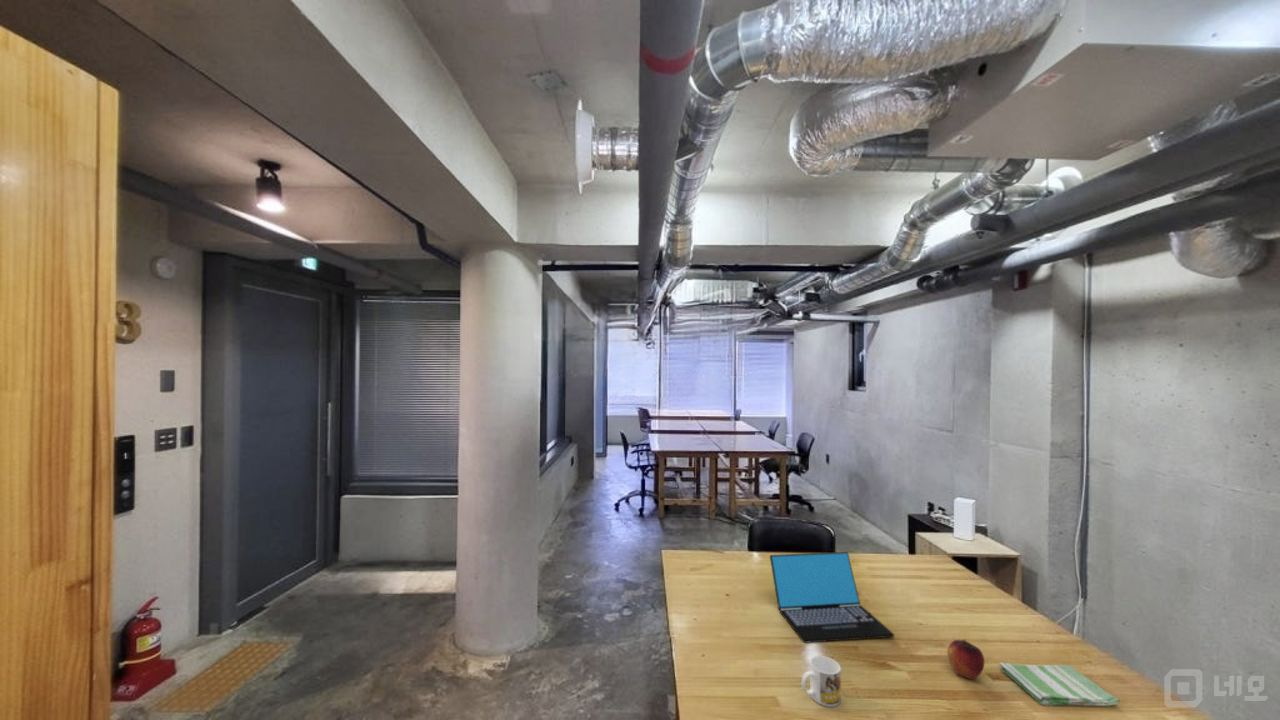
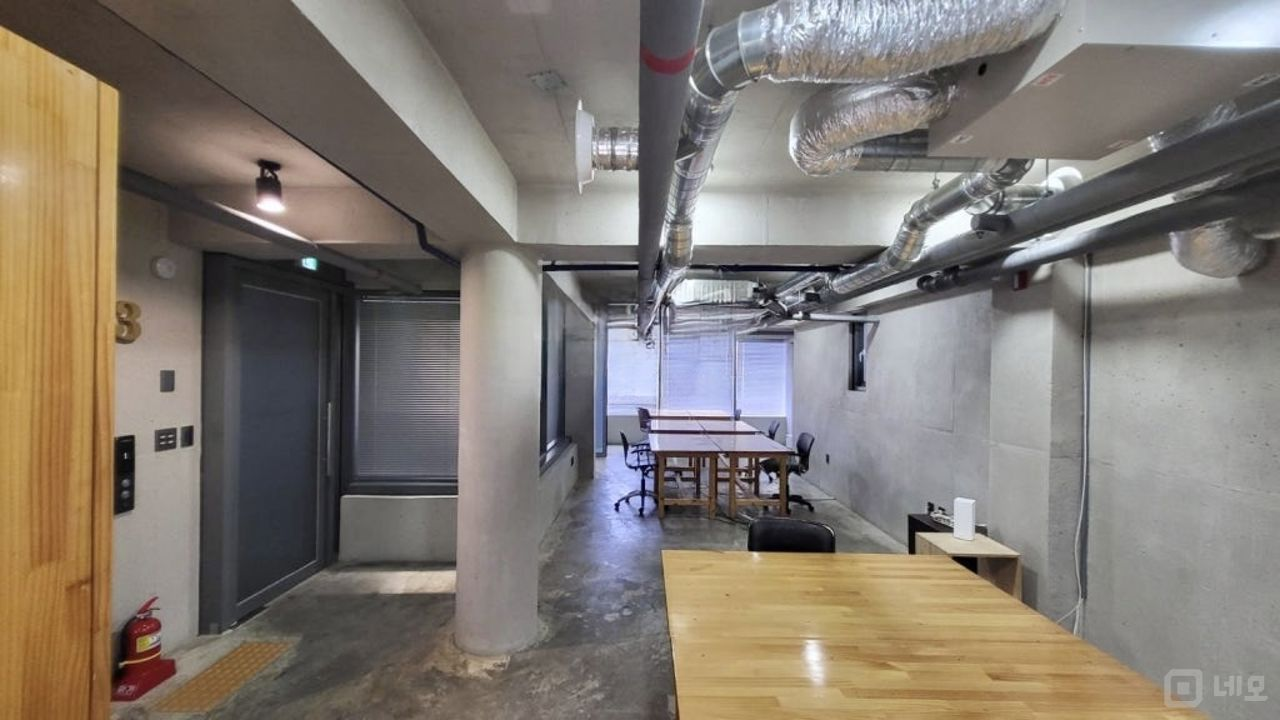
- dish towel [998,661,1121,707]
- fruit [947,639,985,680]
- laptop [769,551,895,644]
- mug [800,655,842,708]
